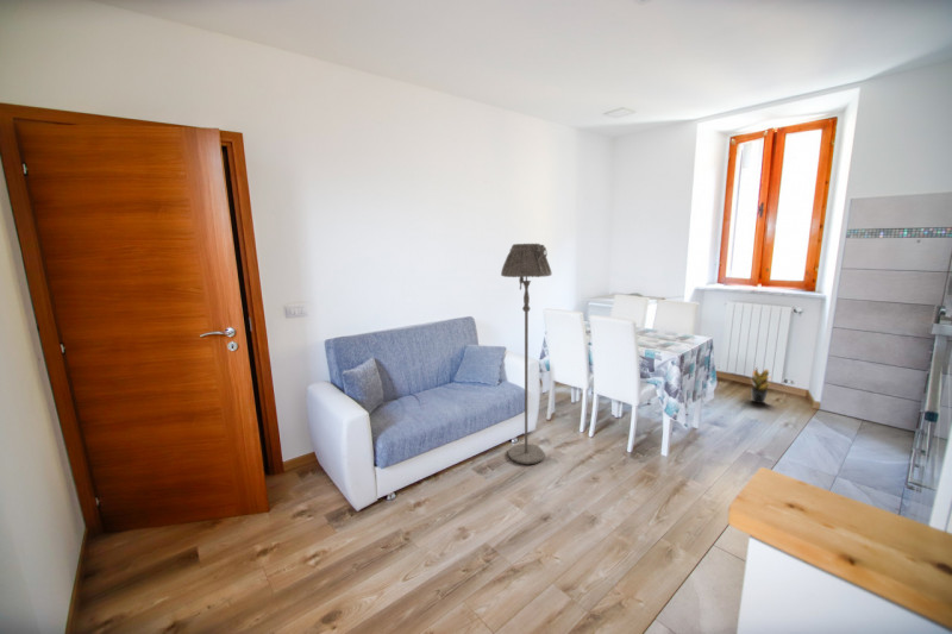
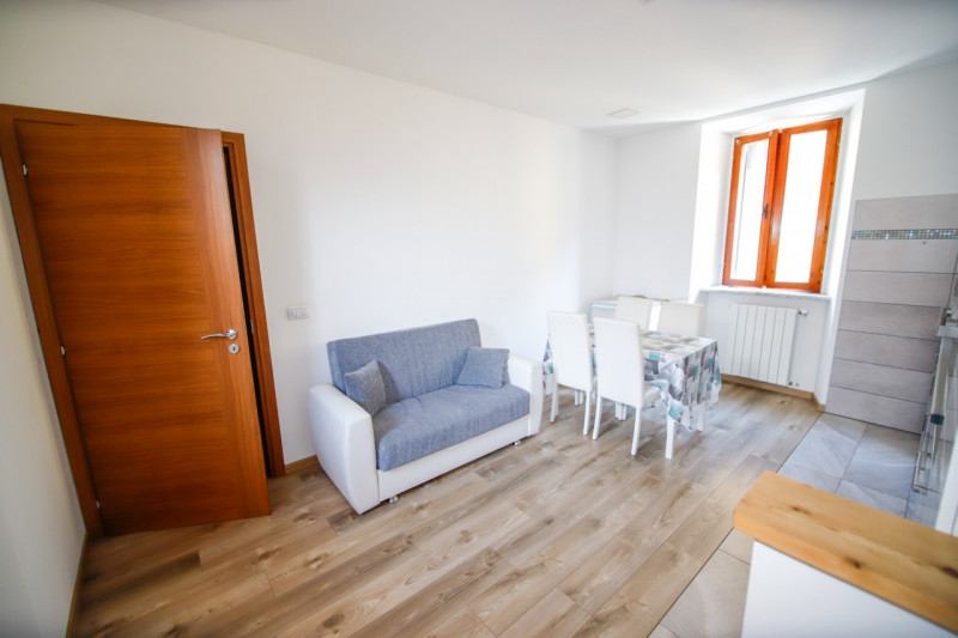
- floor lamp [500,243,553,465]
- potted plant [749,365,774,404]
